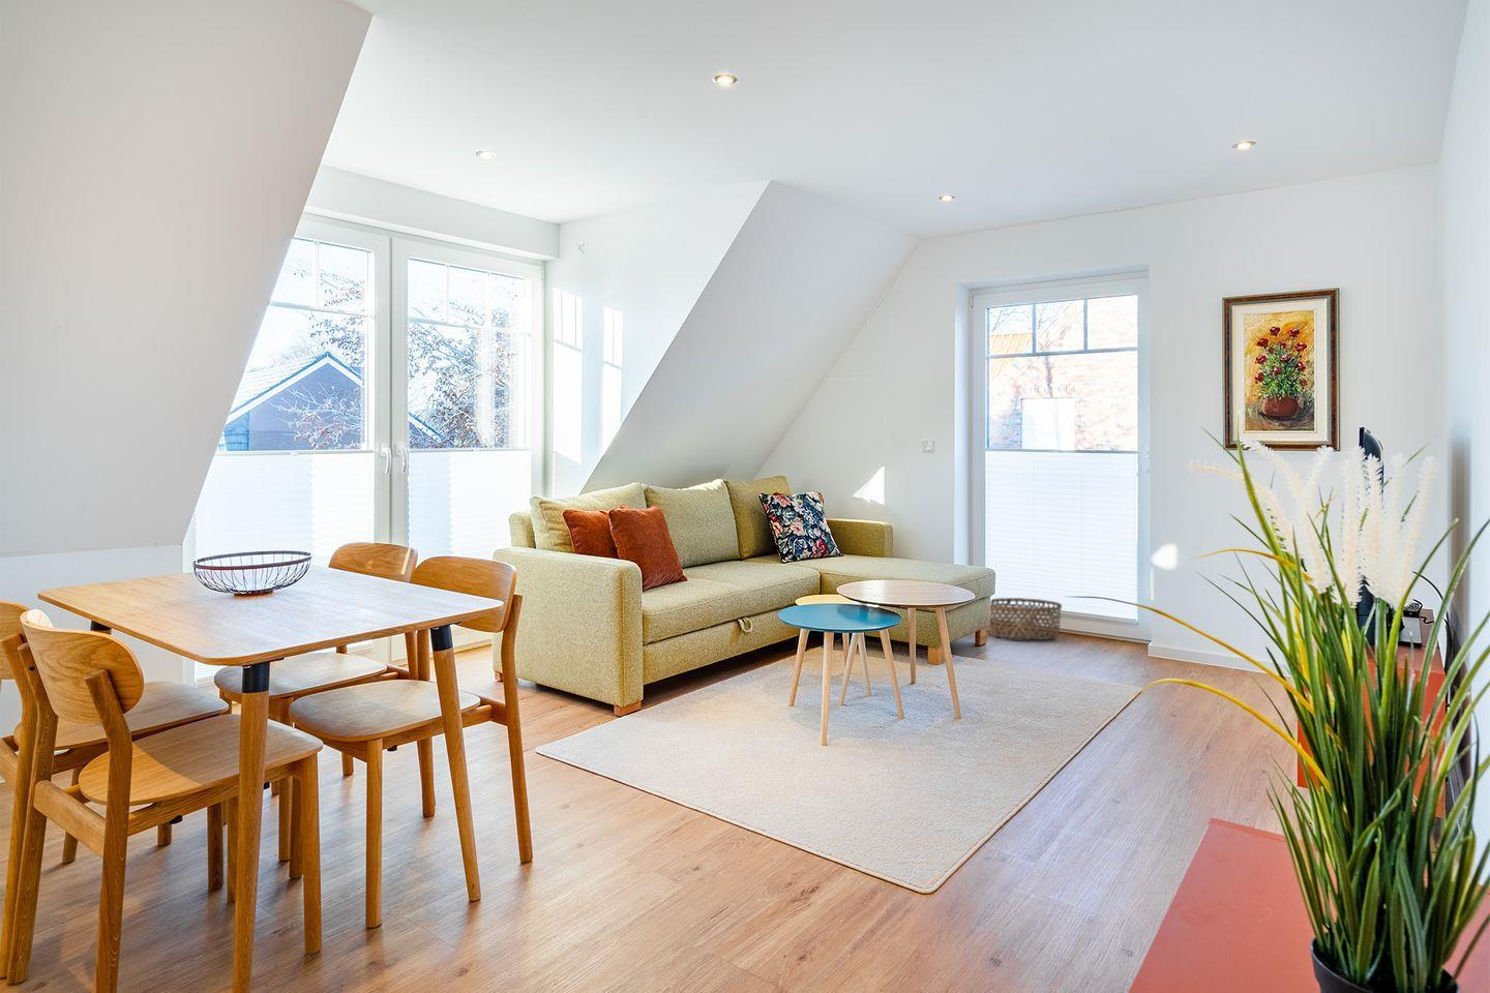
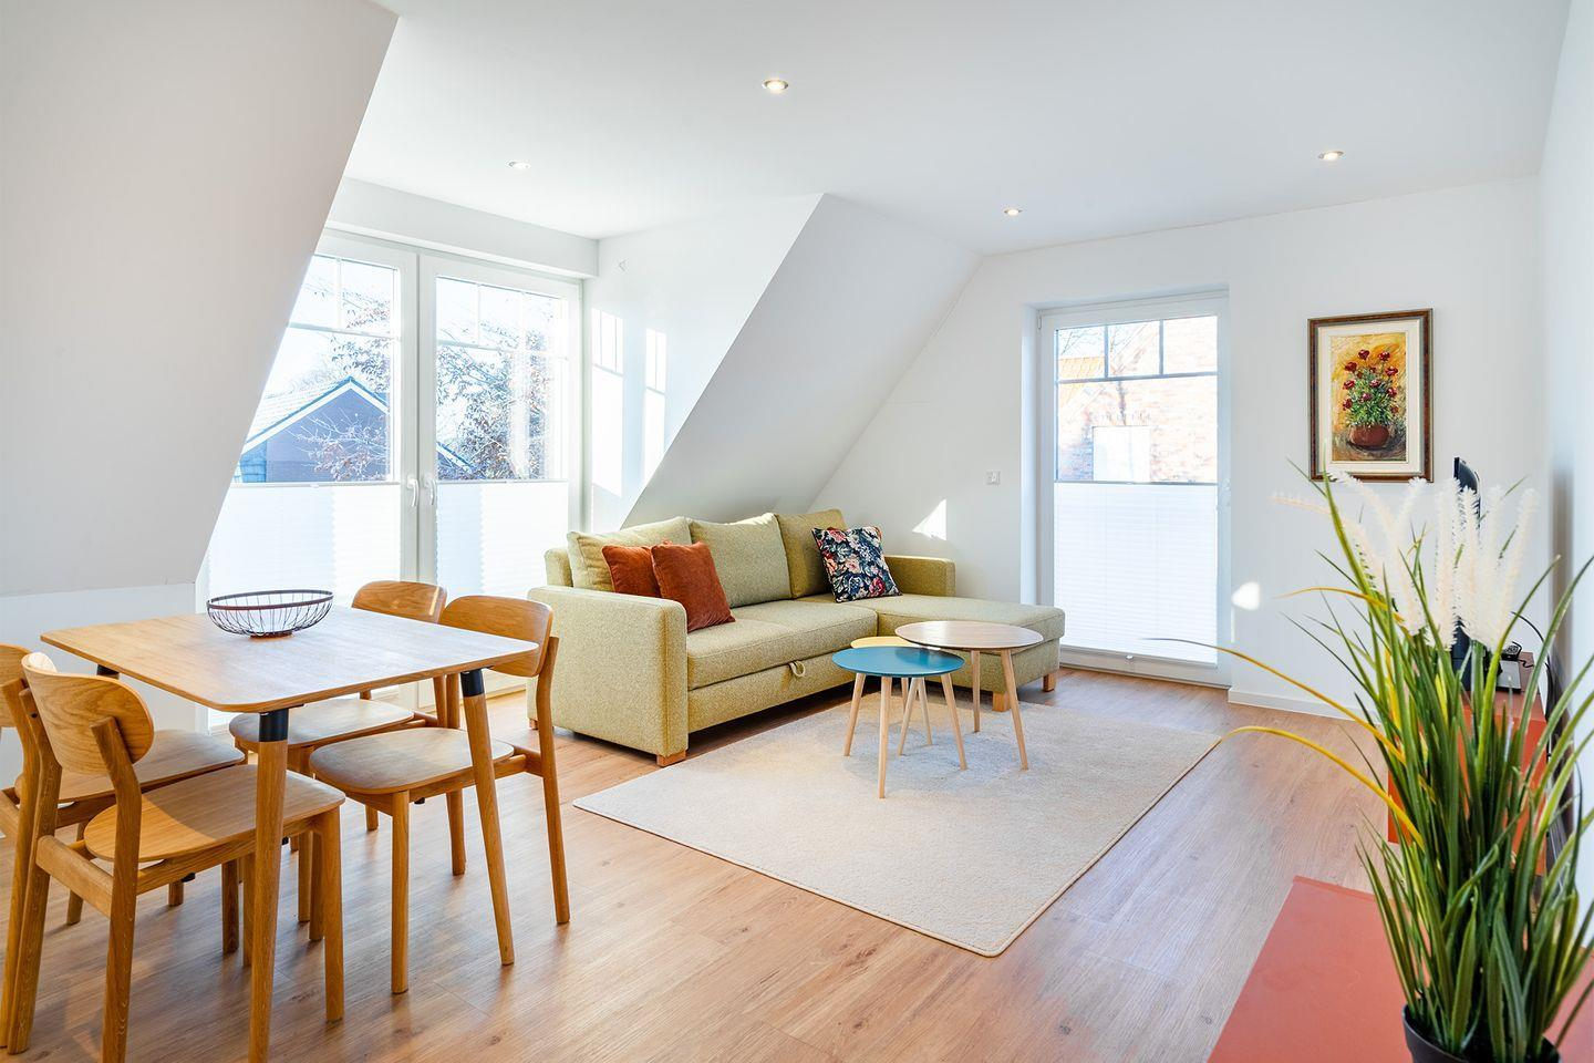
- basket [986,597,1063,641]
